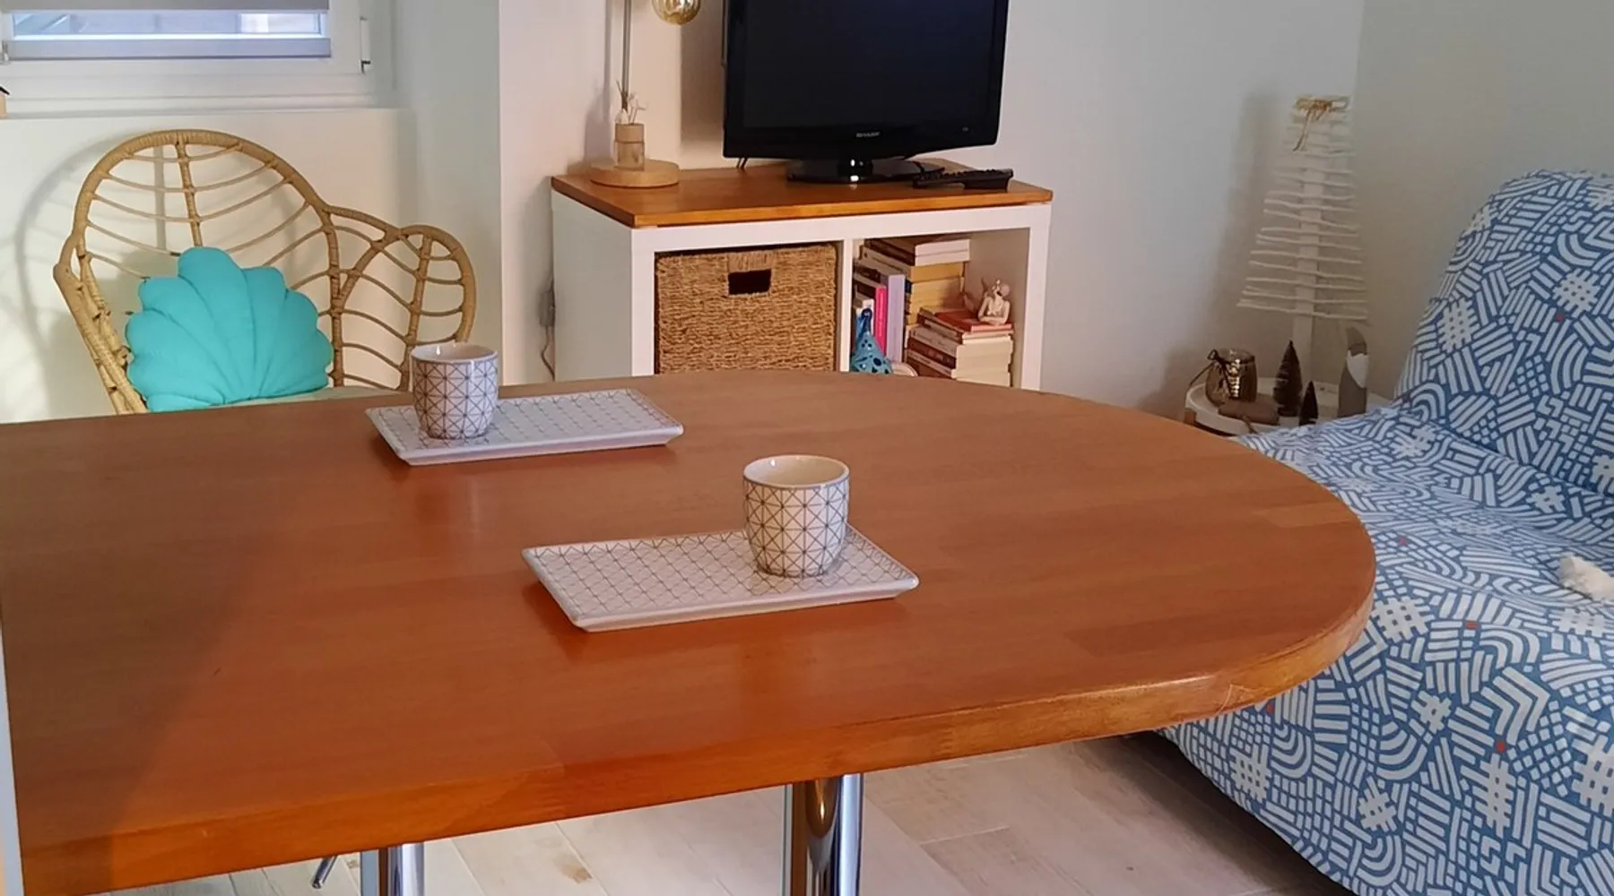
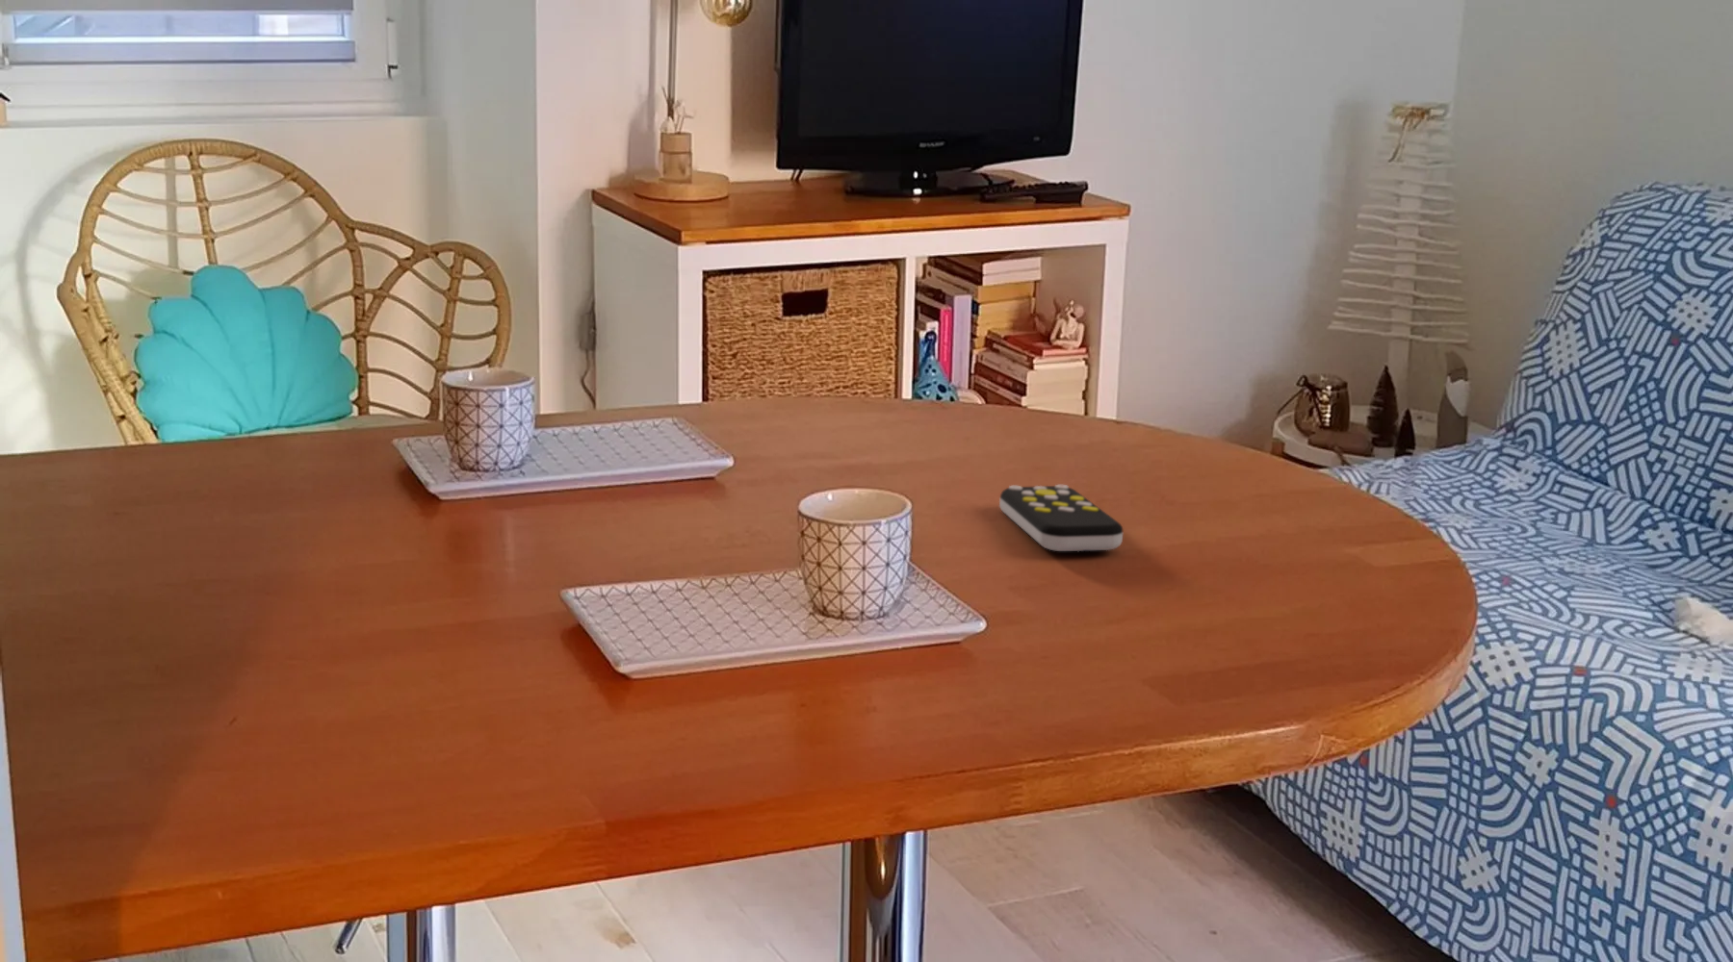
+ remote control [998,483,1124,552]
